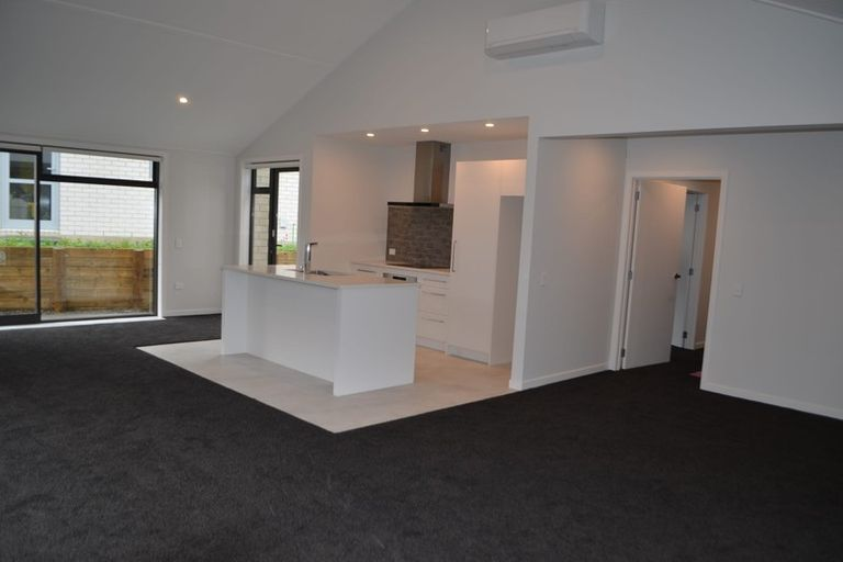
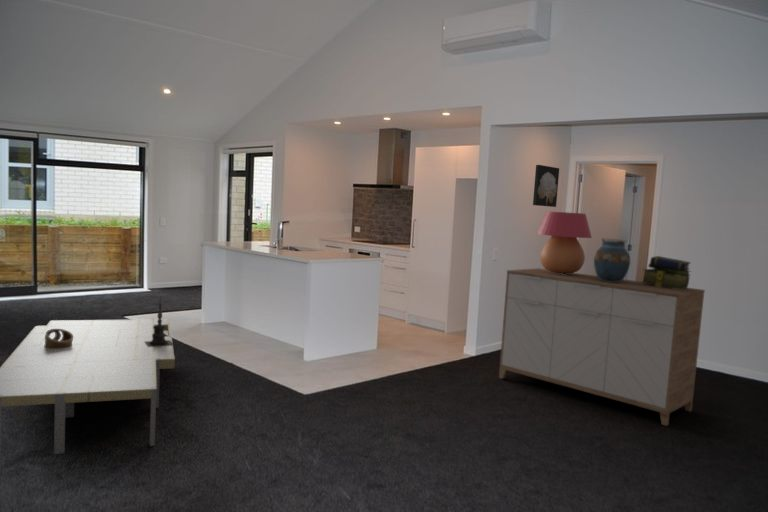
+ conference table [0,317,176,459]
+ wall art [532,164,560,208]
+ table lamp [536,210,593,274]
+ sideboard [498,267,706,427]
+ vase [593,238,631,282]
+ stack of books [640,255,692,289]
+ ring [44,329,73,348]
+ candle holder [145,295,175,347]
